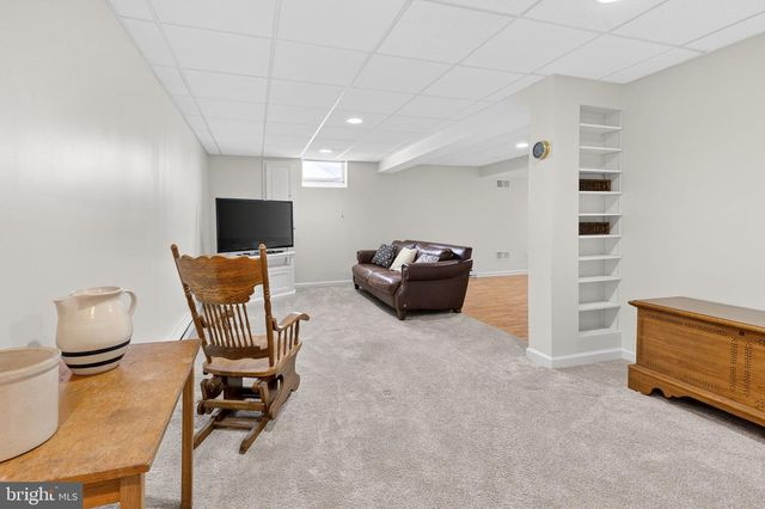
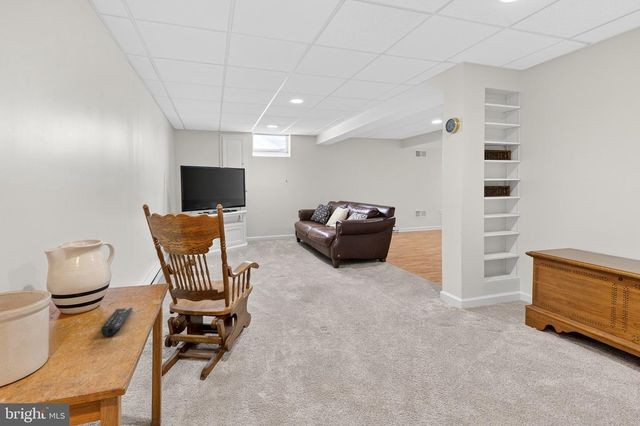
+ remote control [100,307,133,337]
